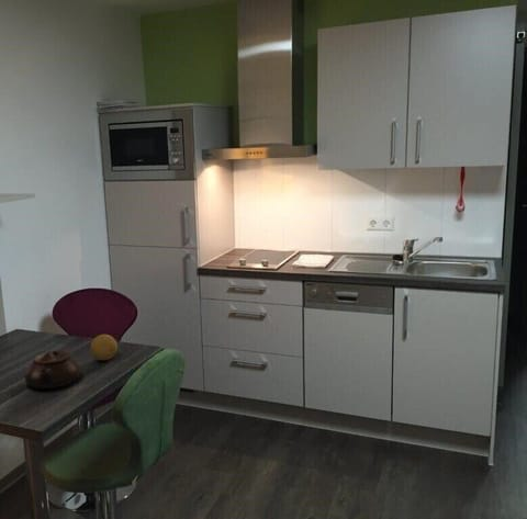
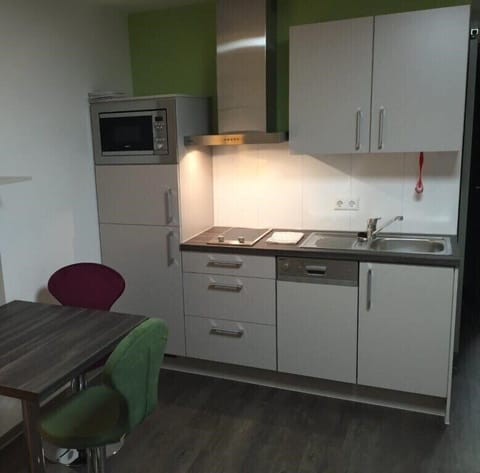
- teapot [24,348,81,390]
- fruit [89,334,119,361]
